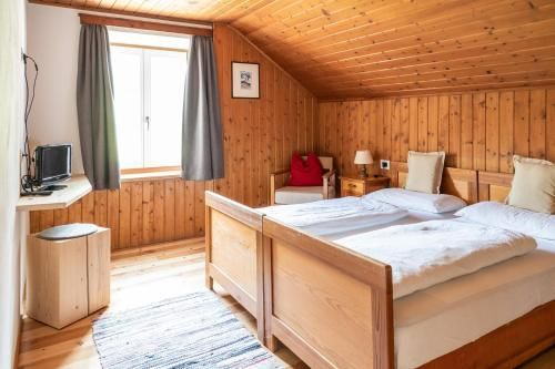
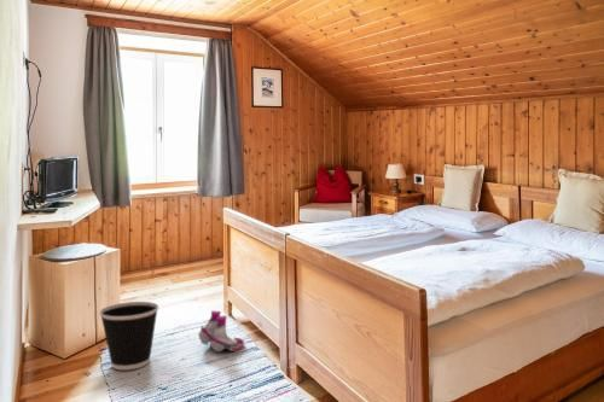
+ boots [197,309,245,353]
+ wastebasket [98,301,159,371]
